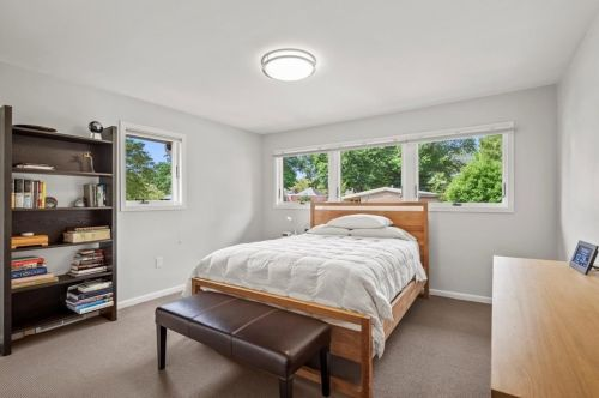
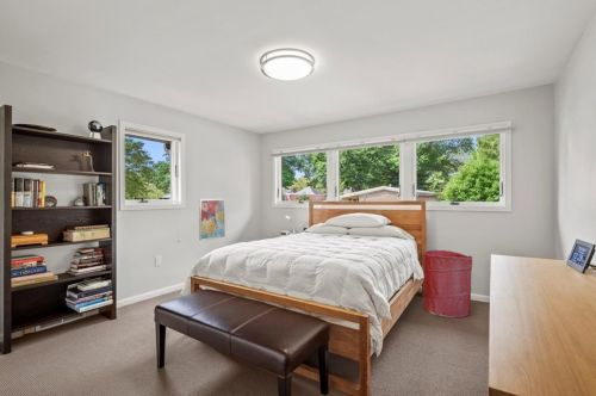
+ wall art [198,198,226,242]
+ laundry hamper [422,249,473,318]
